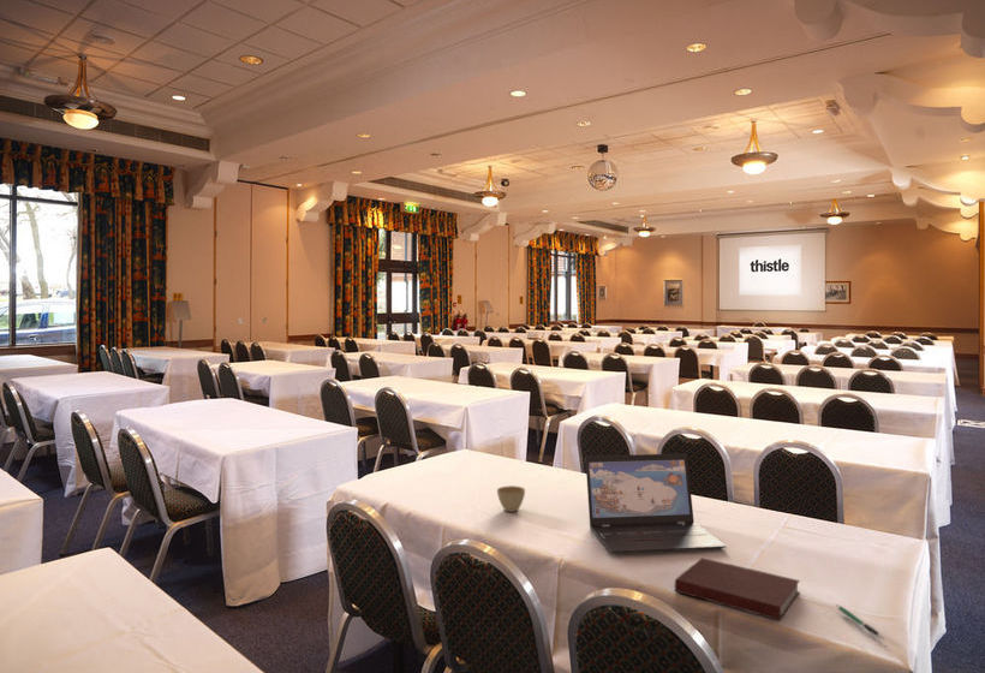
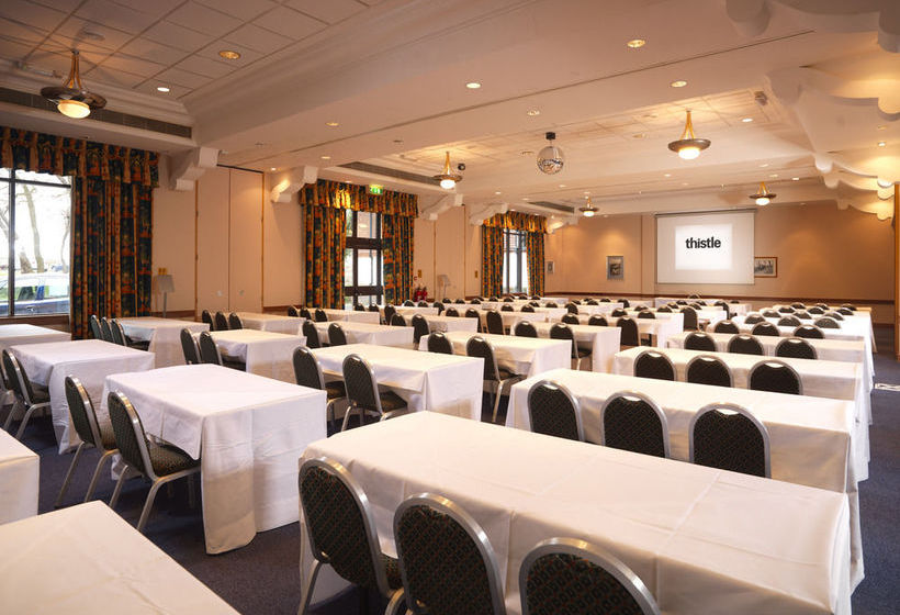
- flower pot [496,484,526,513]
- notebook [674,556,801,621]
- pen [835,603,885,641]
- laptop [584,452,728,554]
